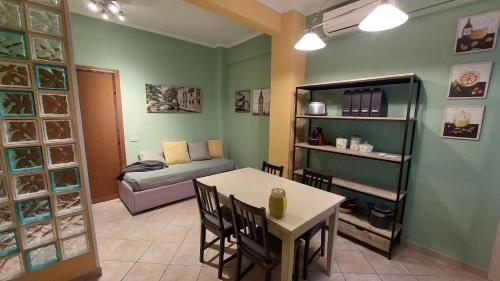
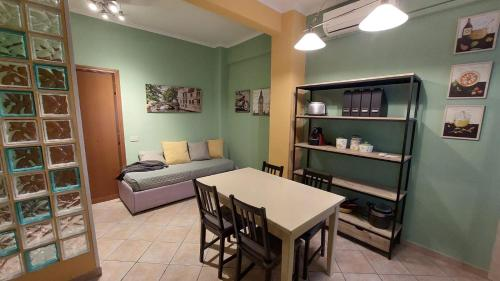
- jar [268,187,288,219]
